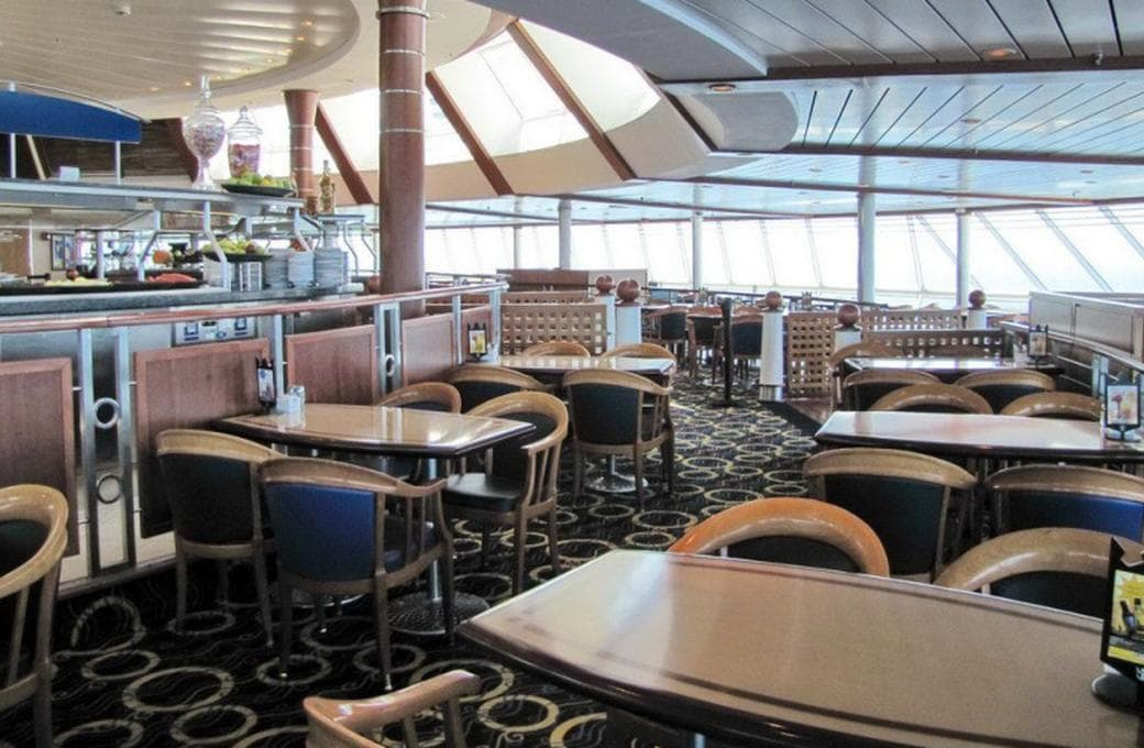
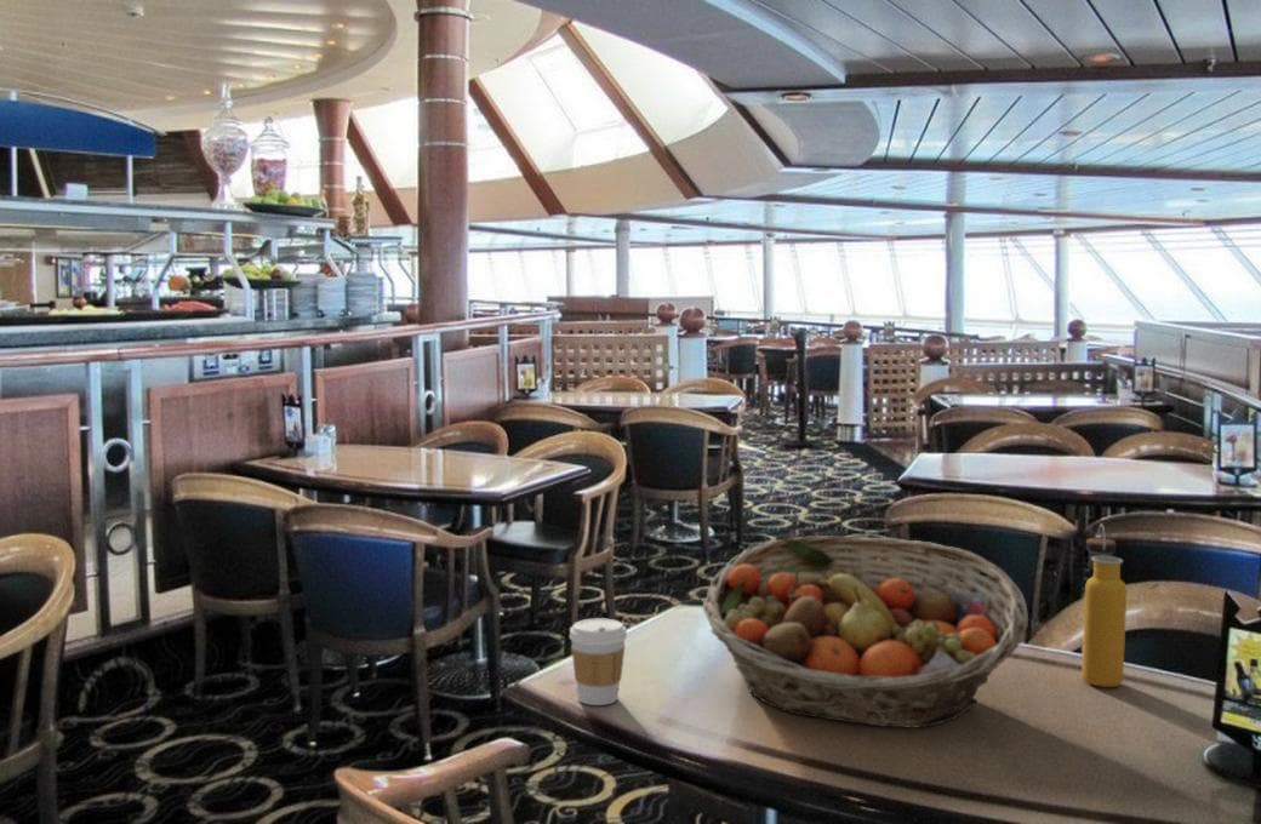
+ fruit basket [702,534,1029,728]
+ coffee cup [569,617,628,706]
+ water bottle [1080,522,1128,688]
